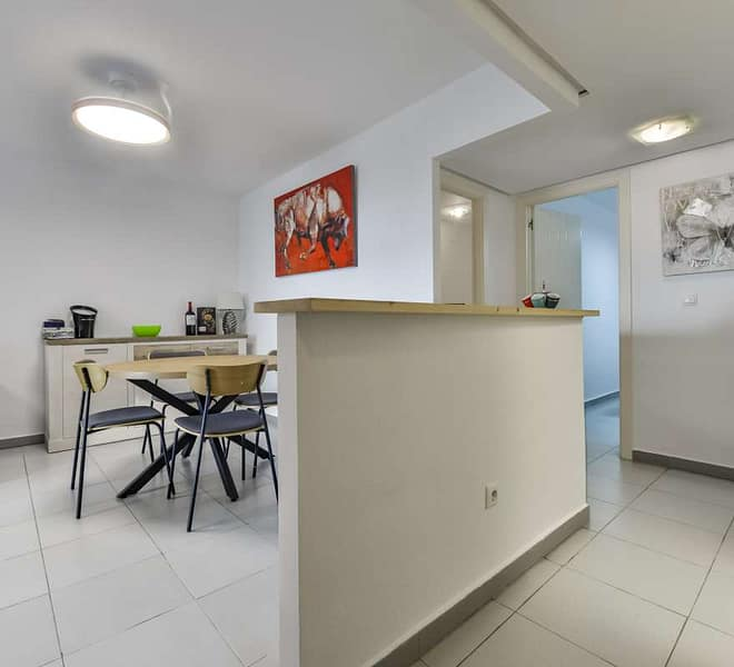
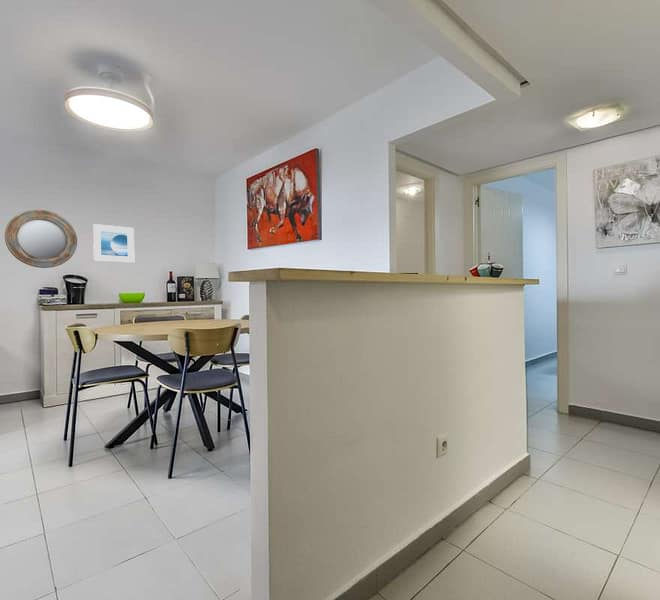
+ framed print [92,223,135,264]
+ home mirror [4,209,78,269]
